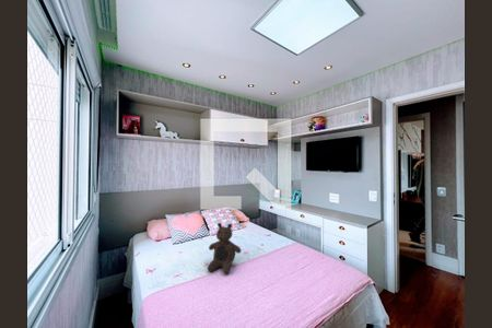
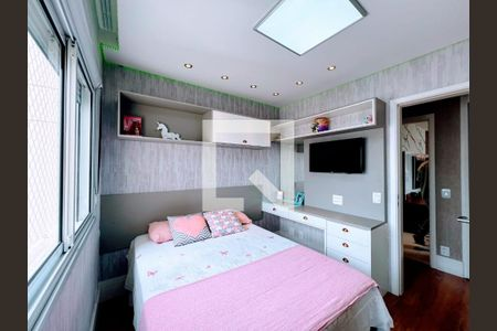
- teddy bear [207,222,242,276]
